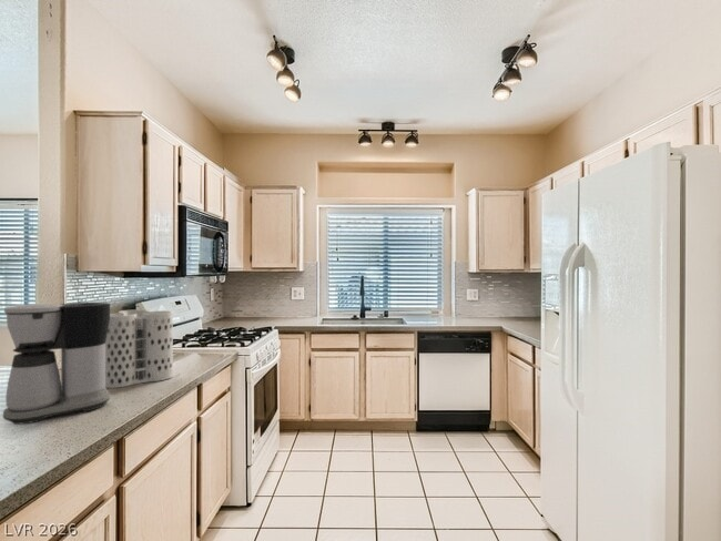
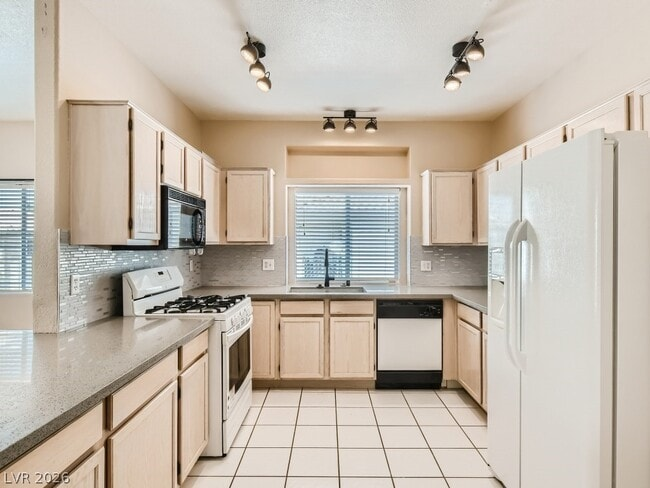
- coffee maker [2,302,111,426]
- utensil holder [105,308,174,389]
